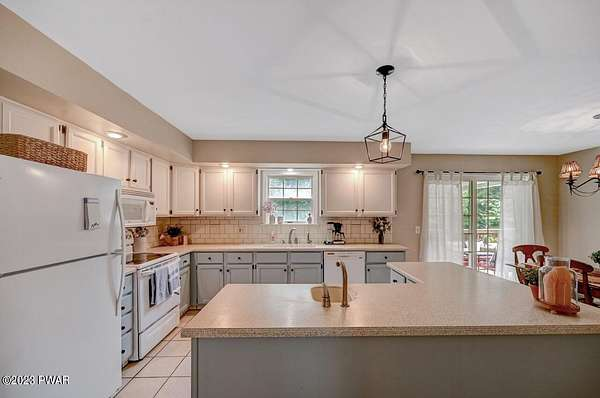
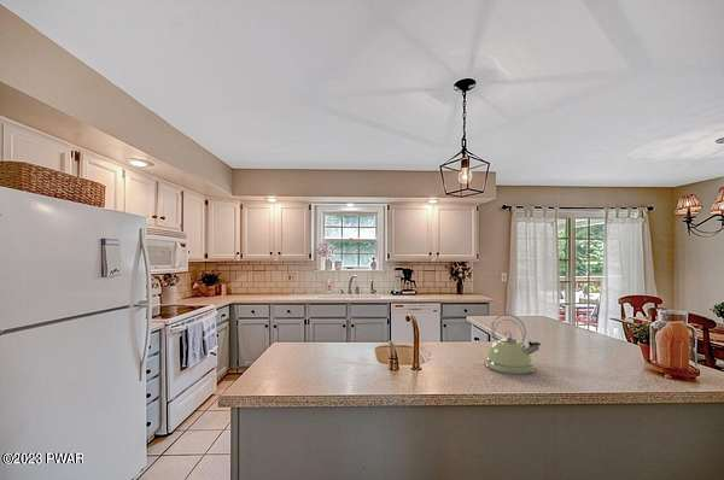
+ kettle [484,312,542,376]
